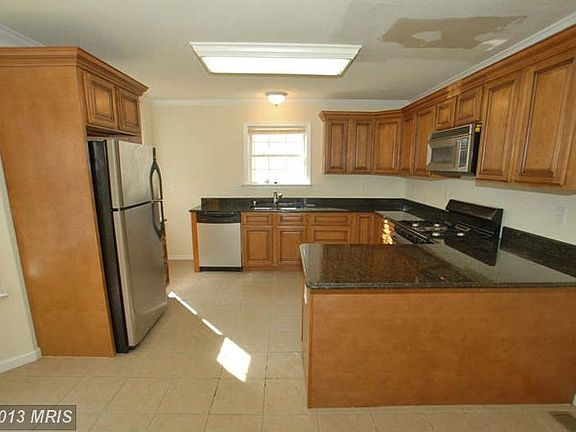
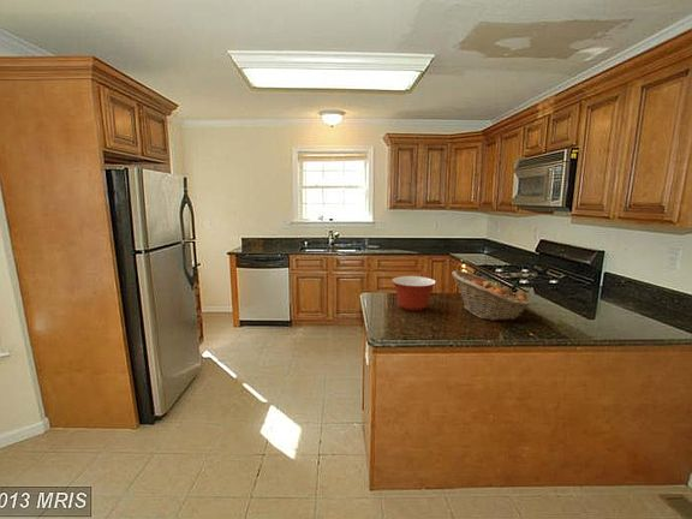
+ fruit basket [451,269,532,322]
+ mixing bowl [390,275,437,312]
